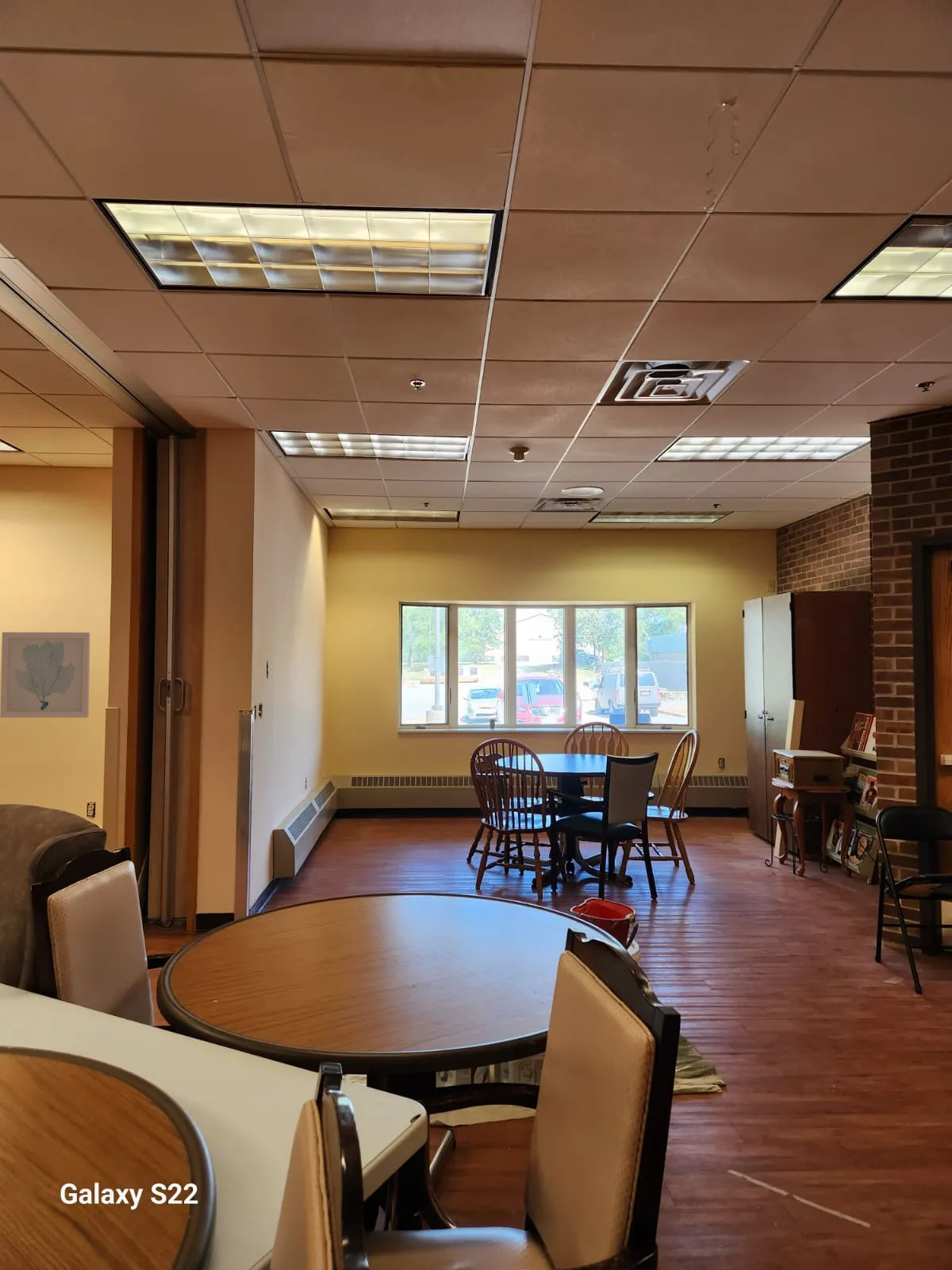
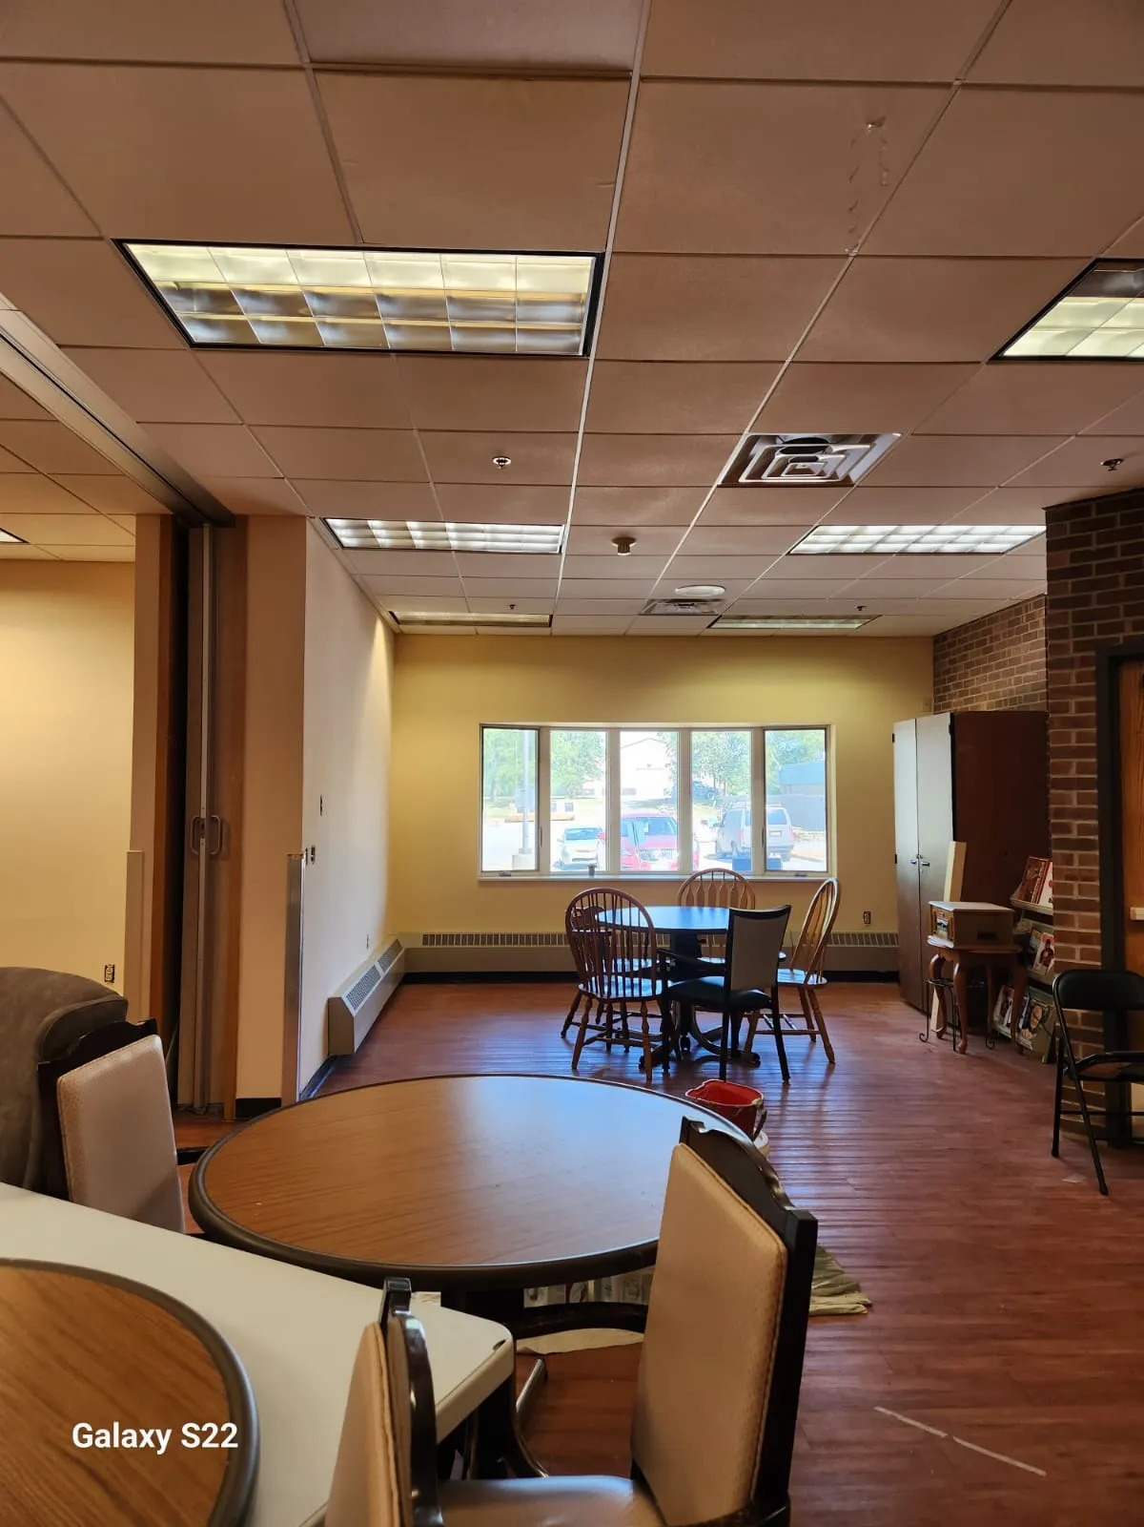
- wall art [0,631,90,718]
